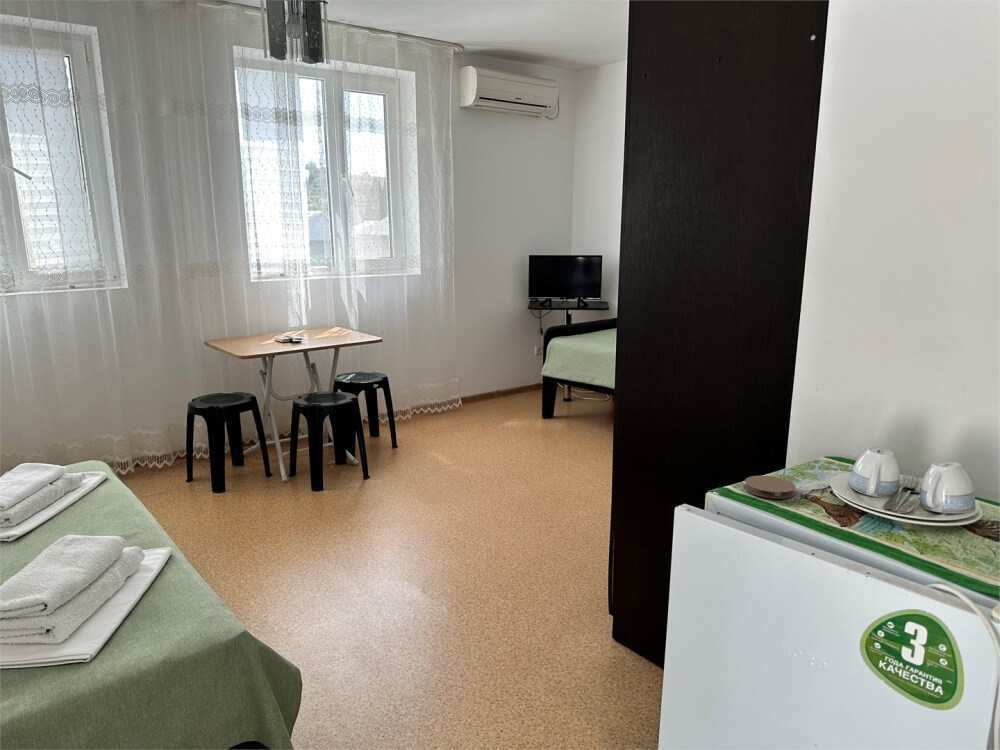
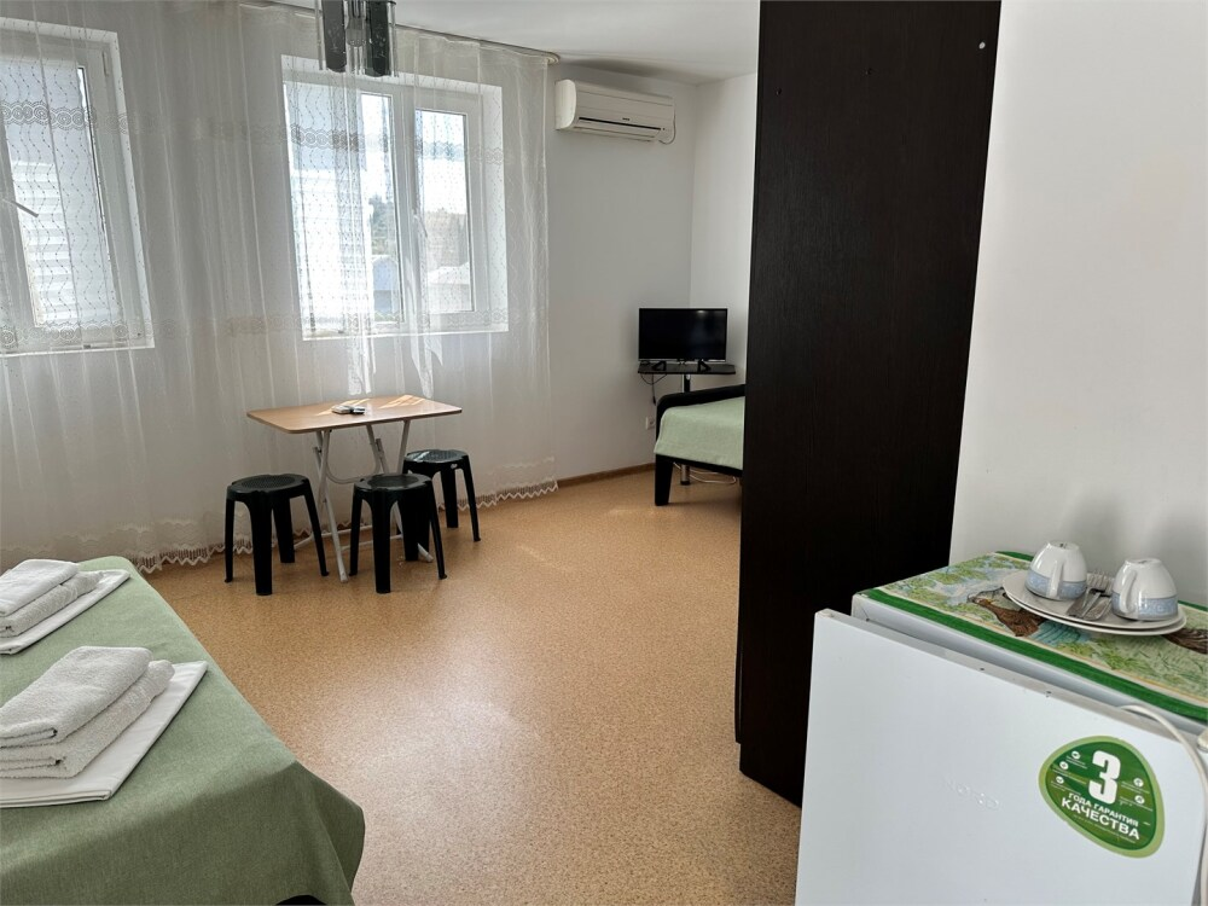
- coaster [744,475,797,500]
